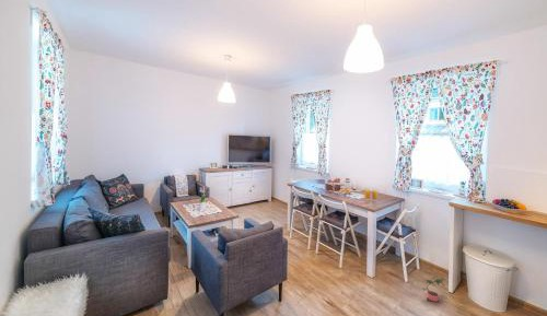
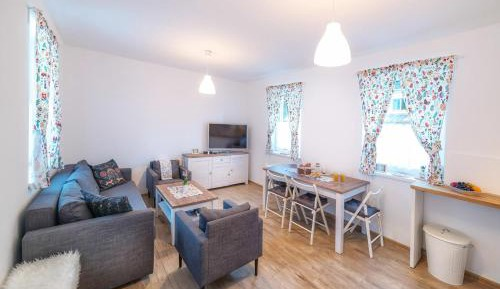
- potted plant [421,276,446,303]
